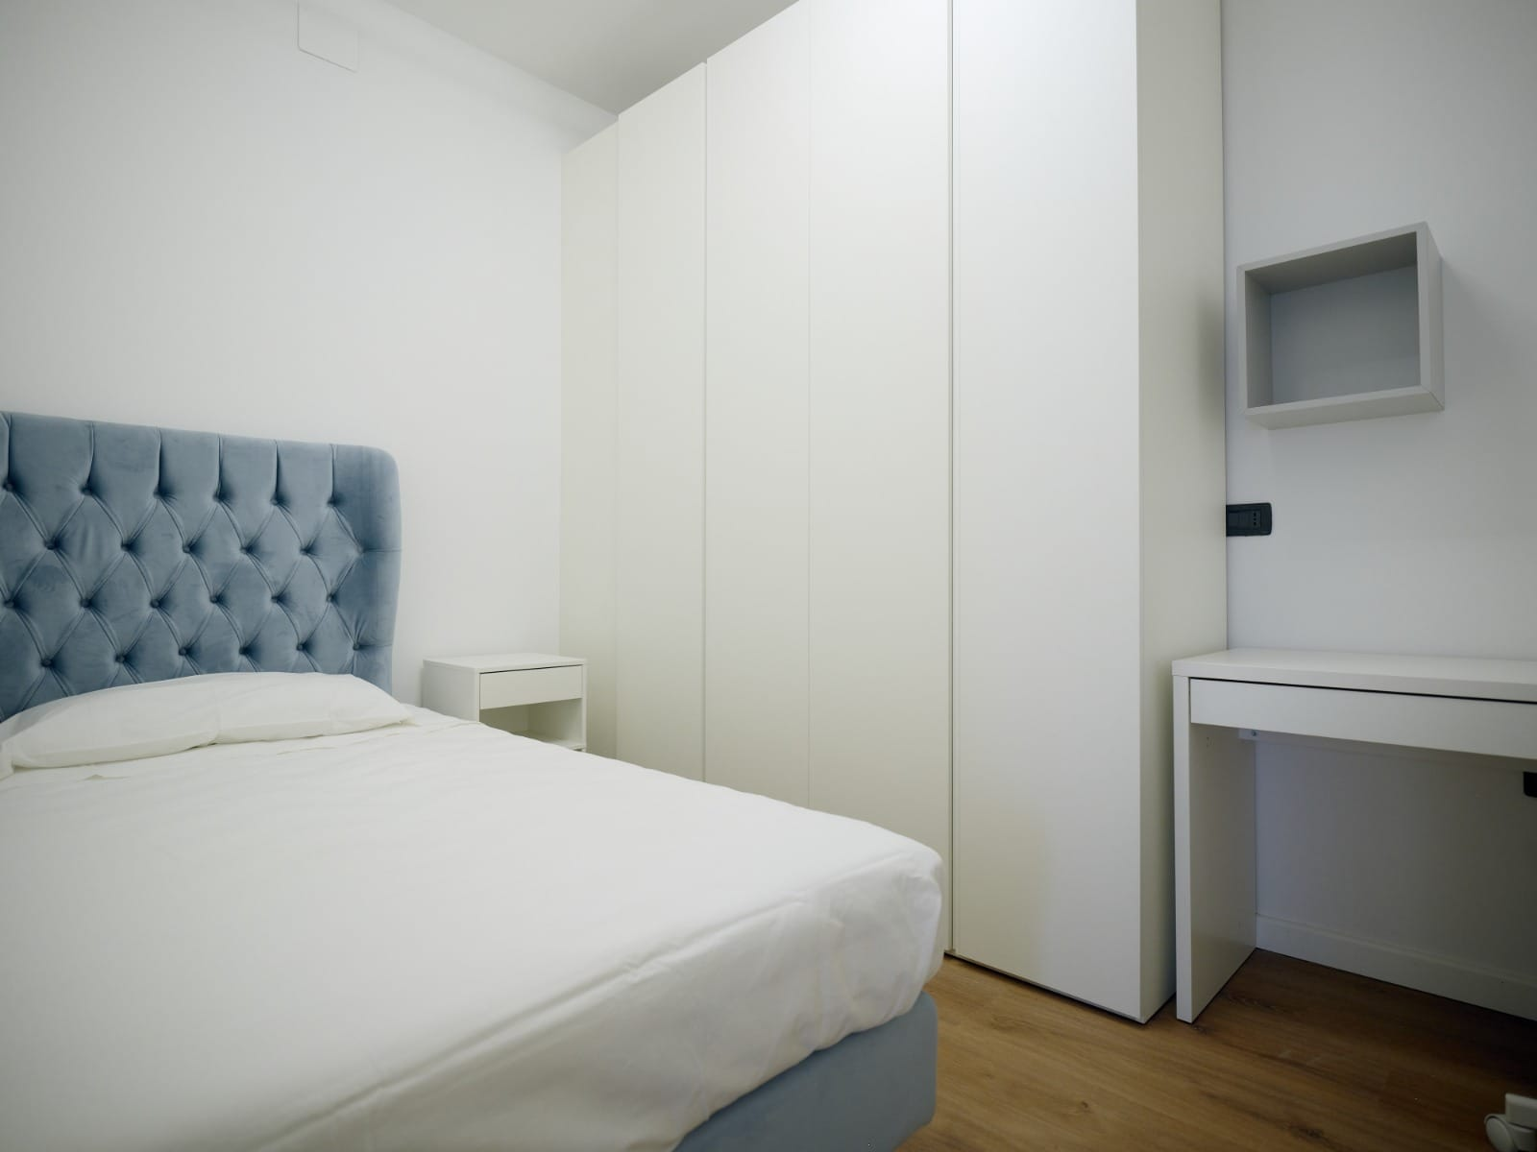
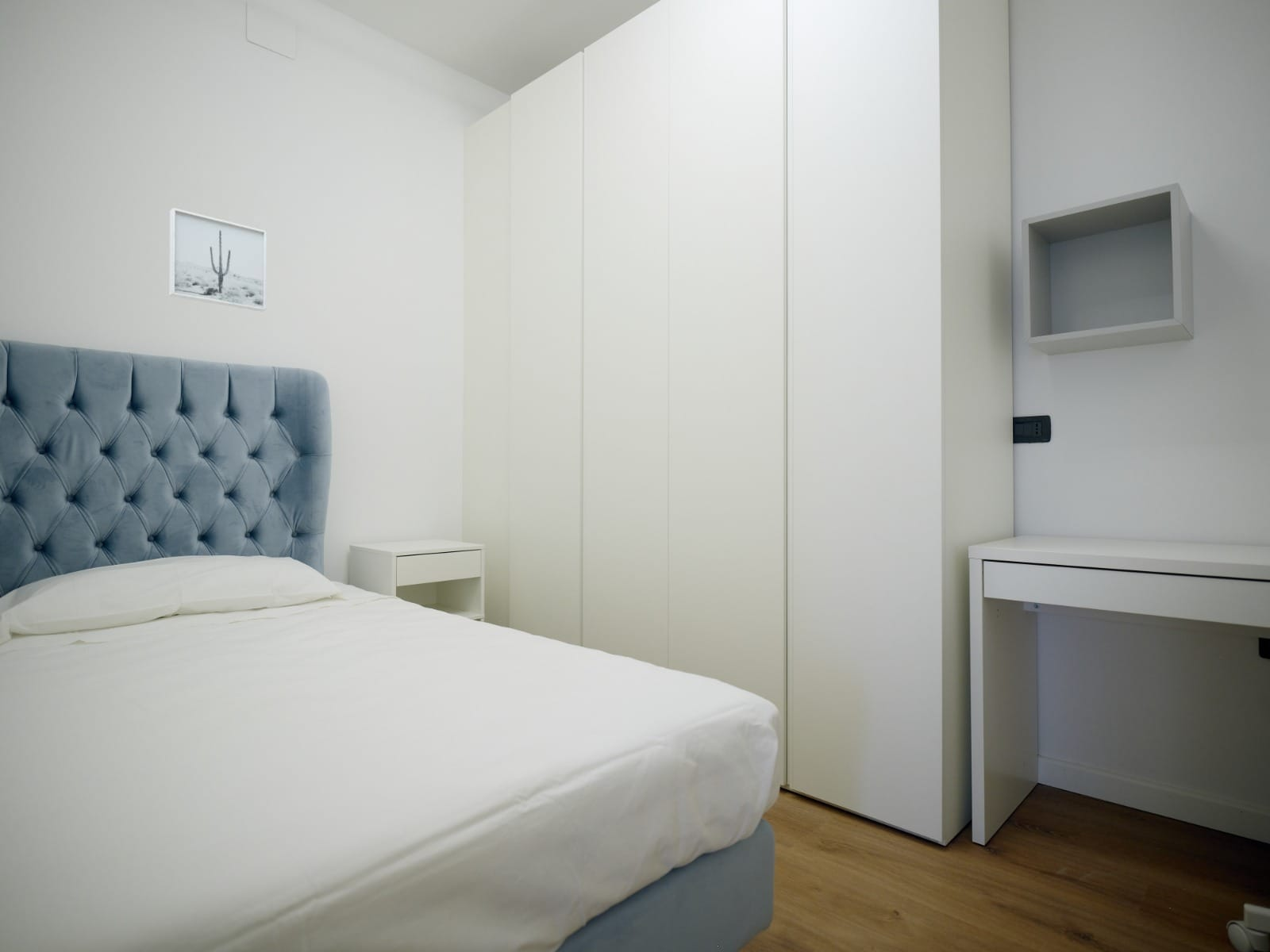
+ wall art [169,207,267,313]
